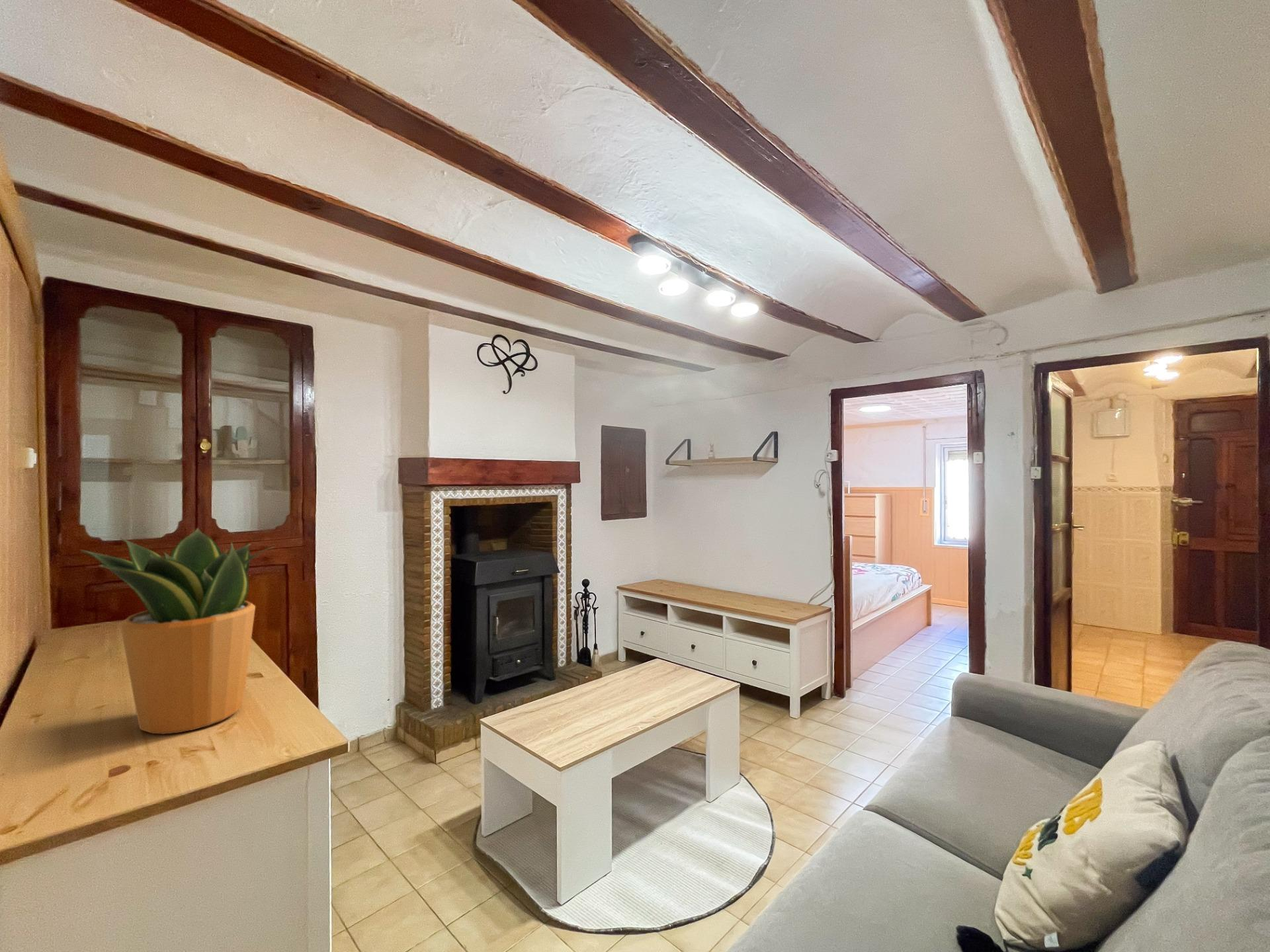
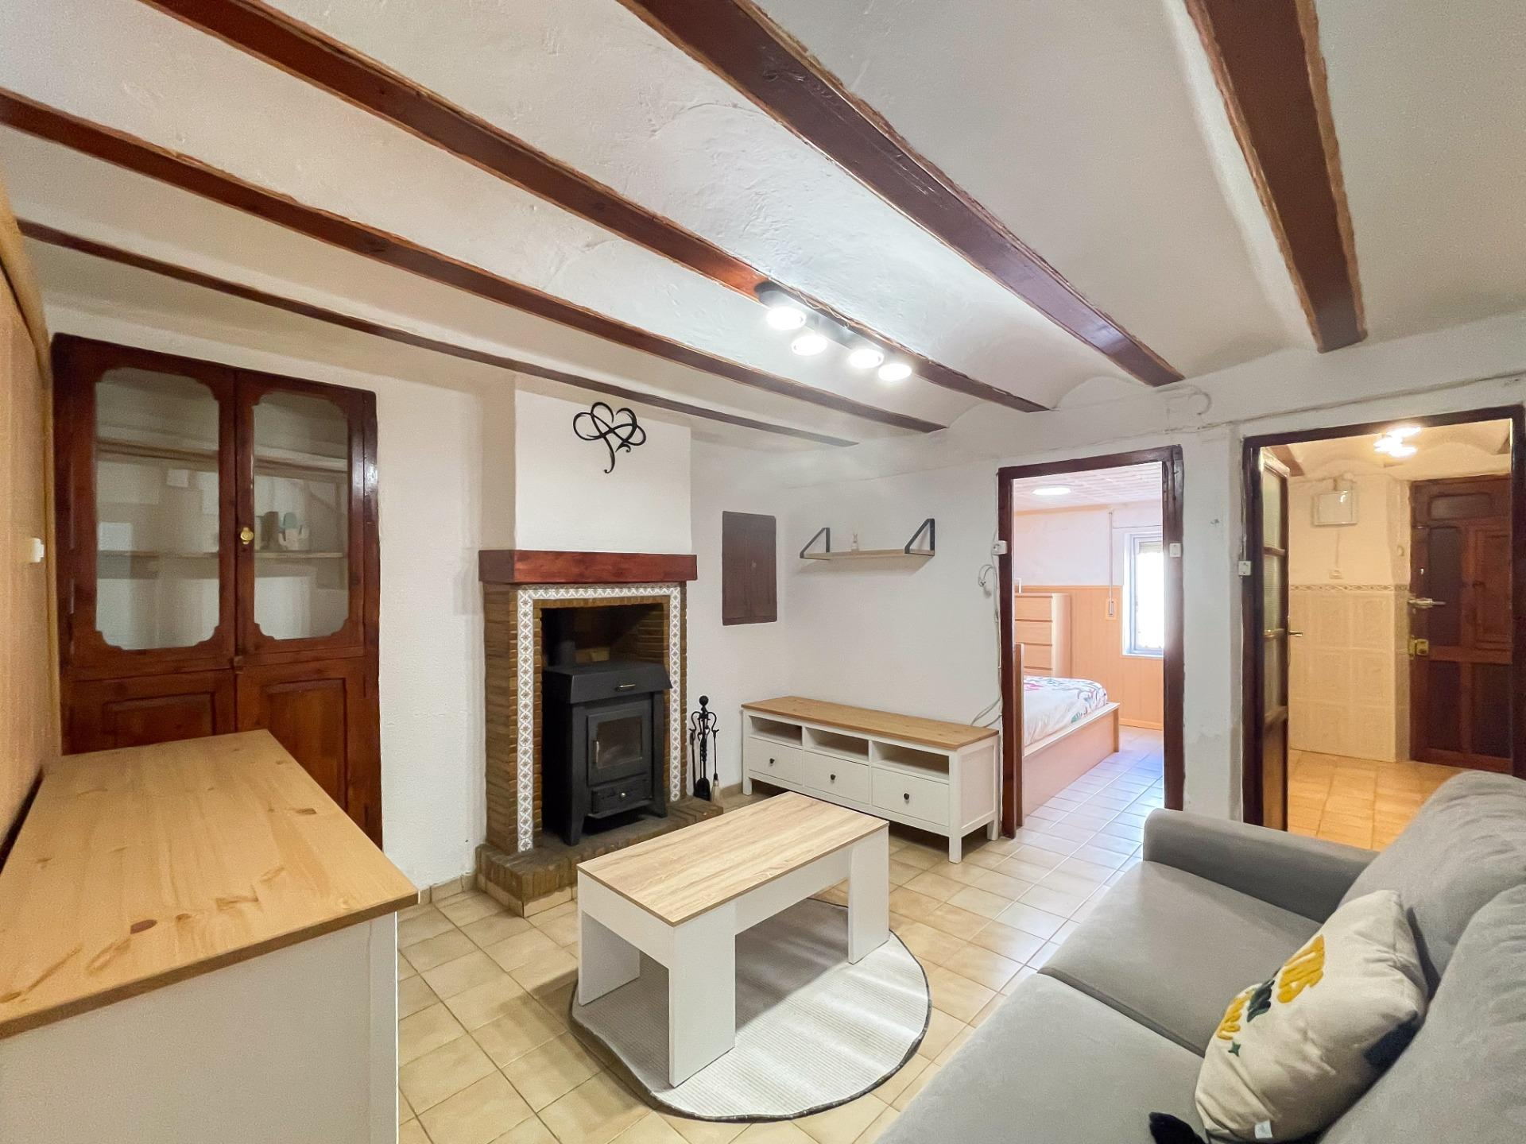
- potted plant [79,527,276,735]
